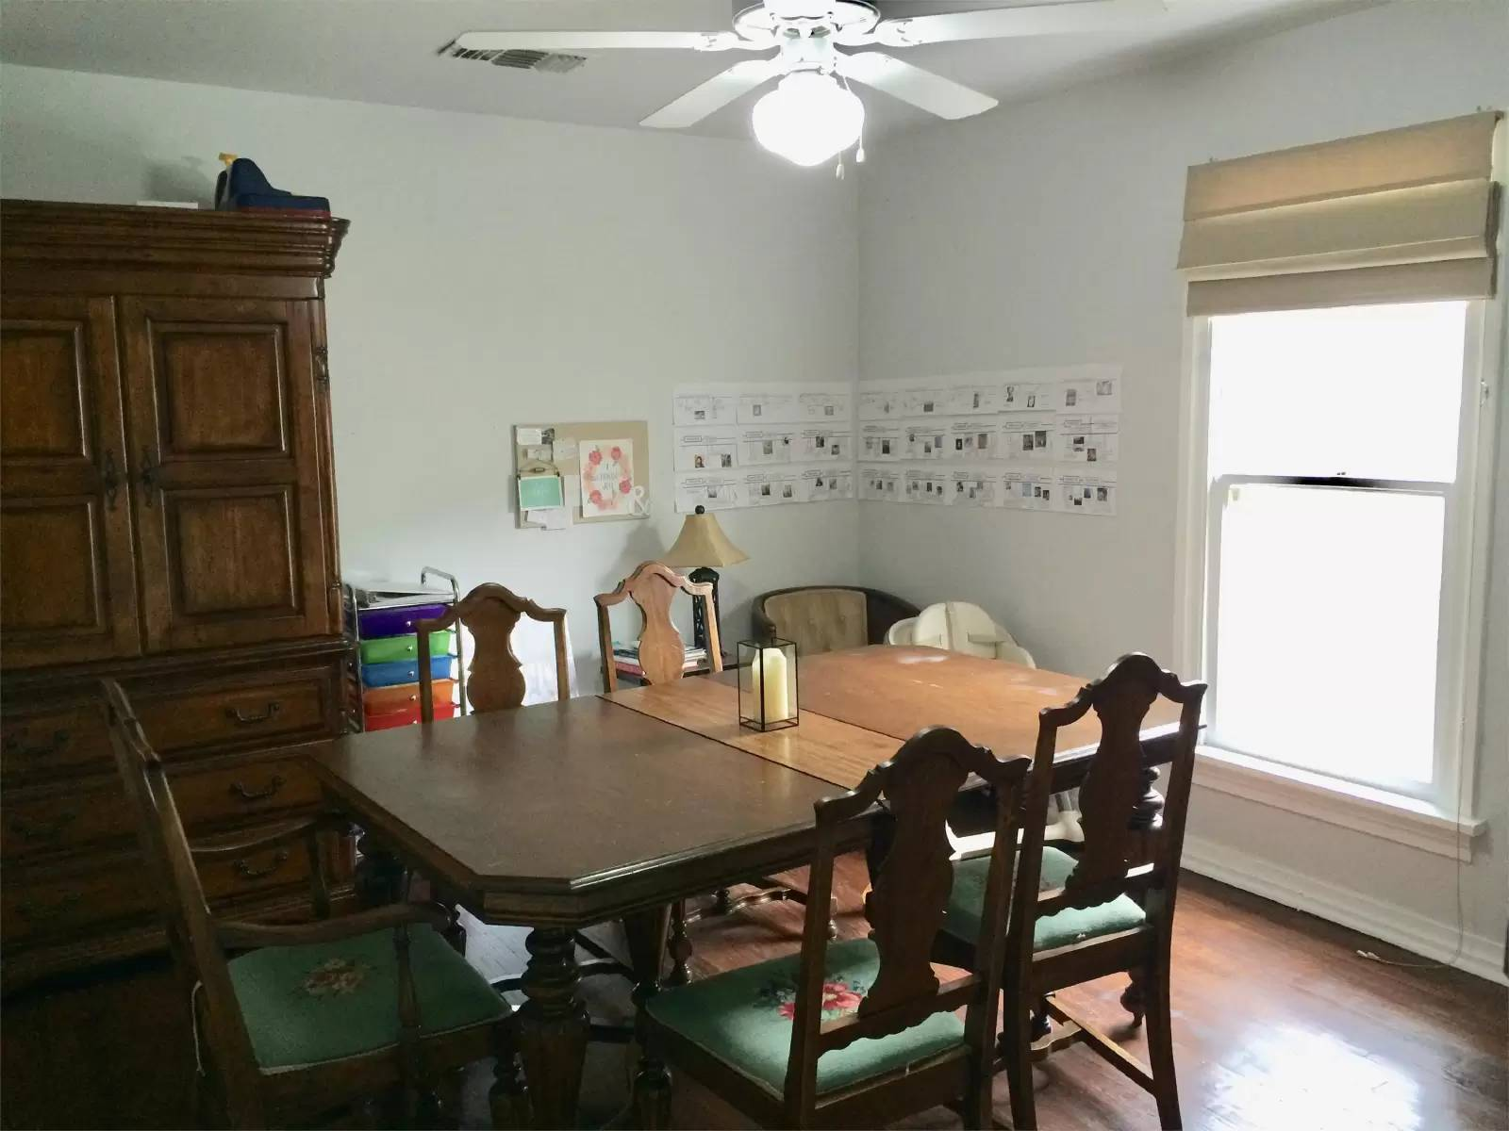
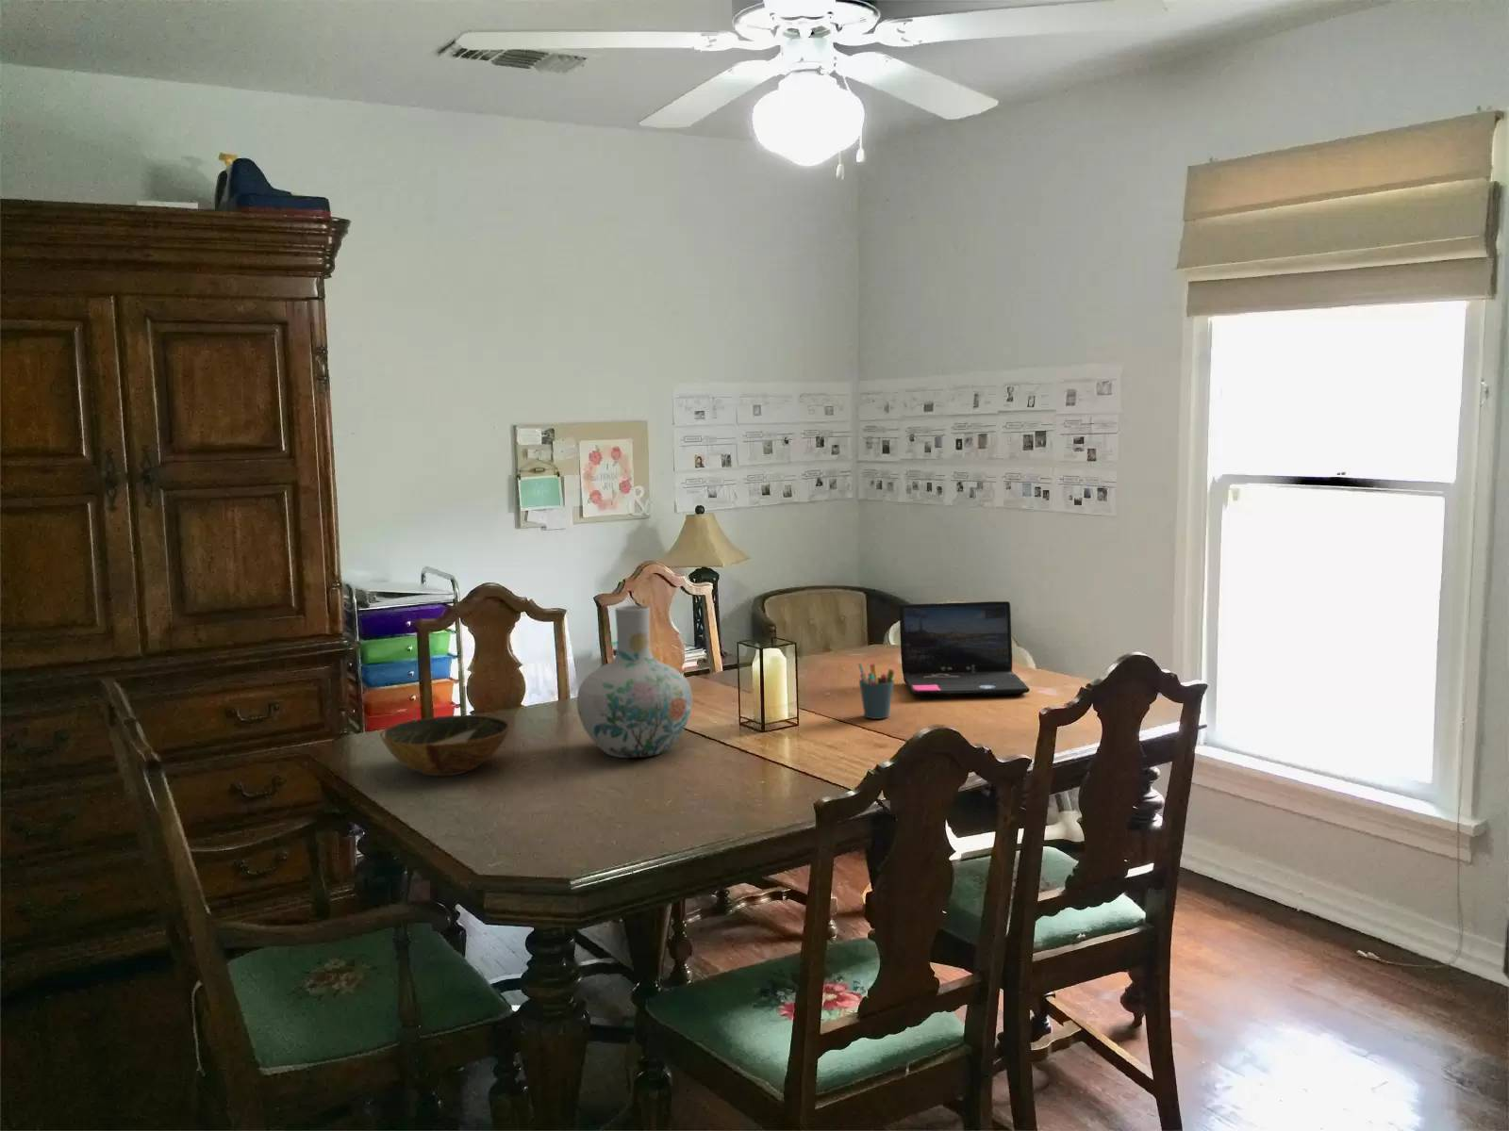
+ pen holder [858,662,896,720]
+ vase [575,605,693,759]
+ bowl [379,714,511,777]
+ laptop [898,600,1031,695]
